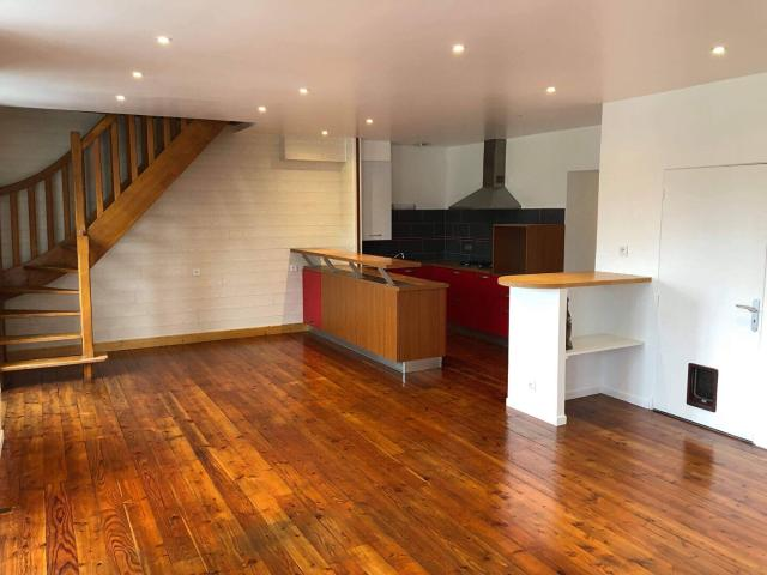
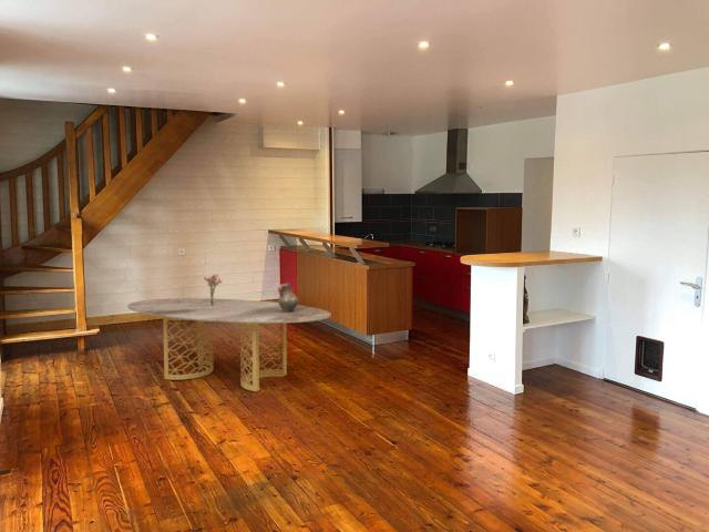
+ bouquet [203,273,224,305]
+ dining table [126,297,332,392]
+ ceramic jug [277,282,300,313]
